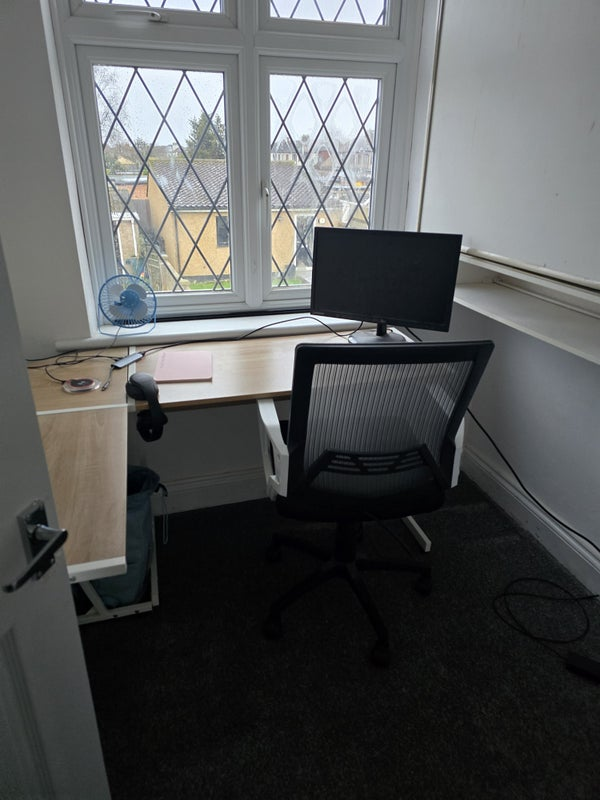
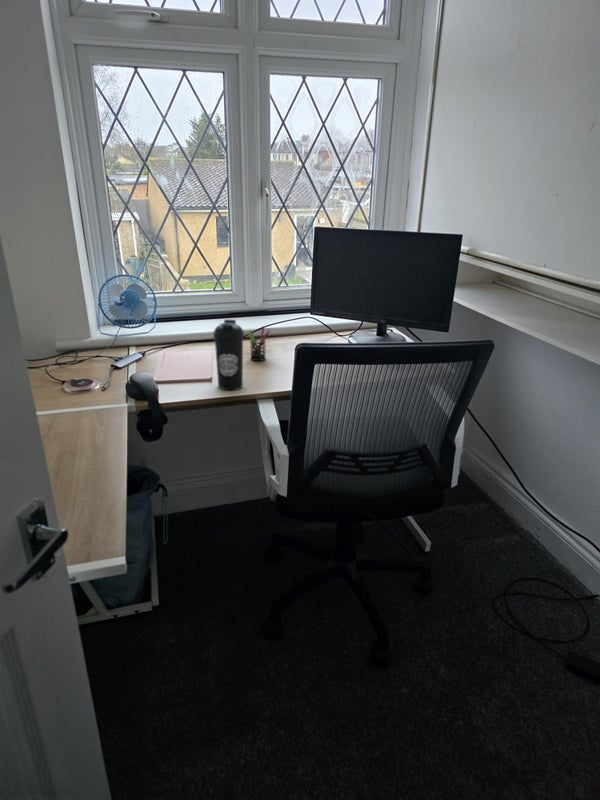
+ pen holder [248,326,271,362]
+ water bottle [212,318,245,391]
